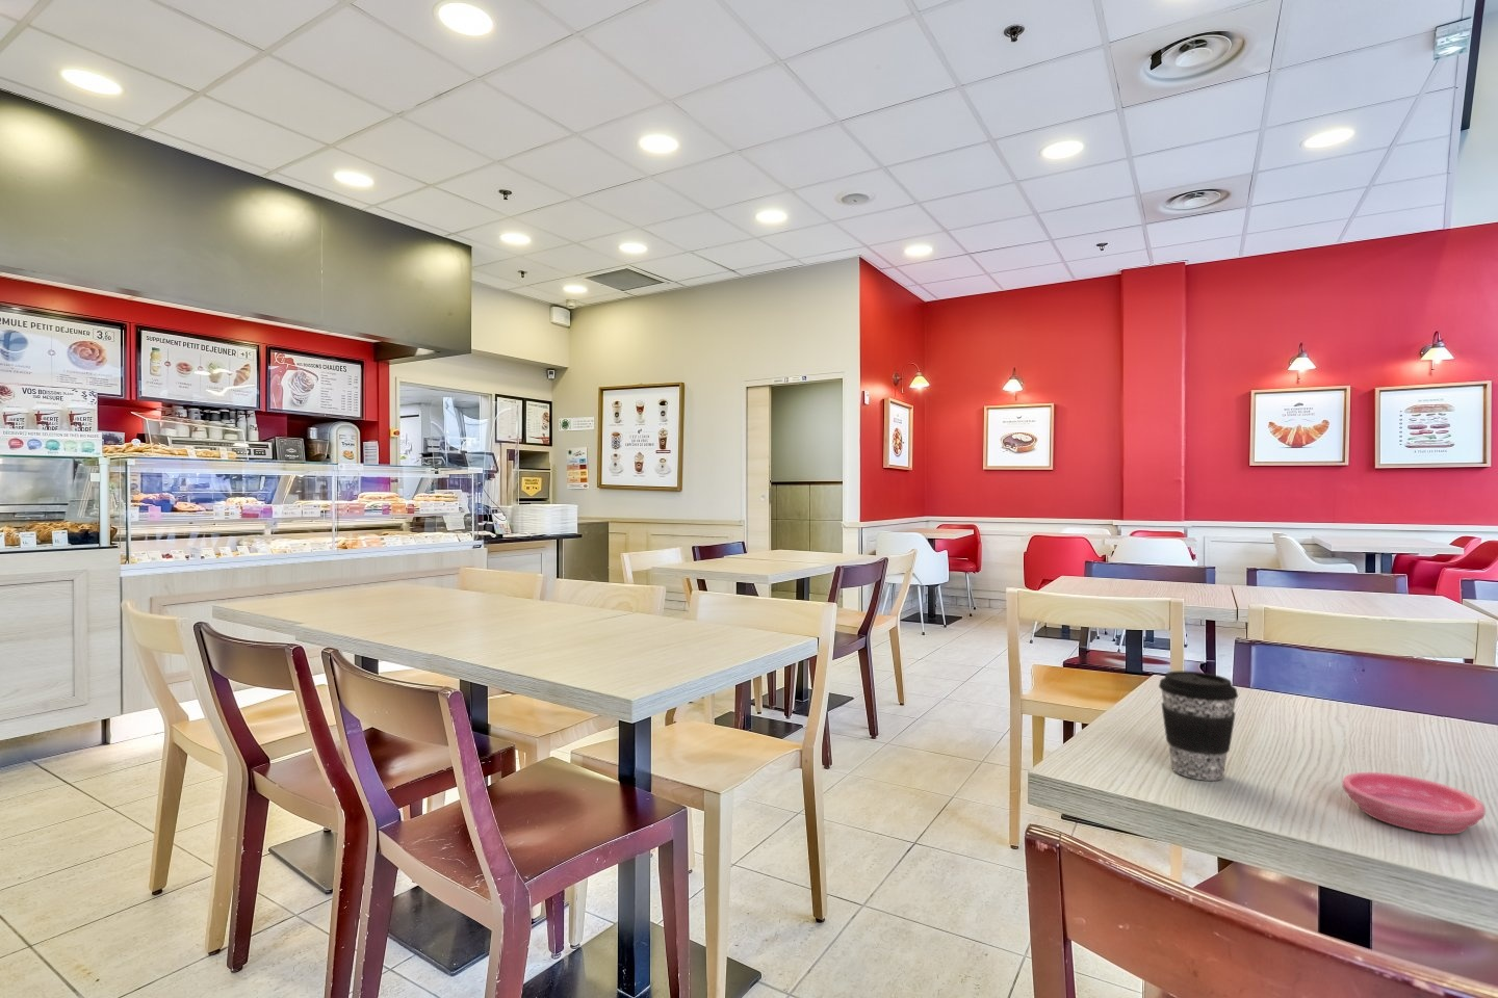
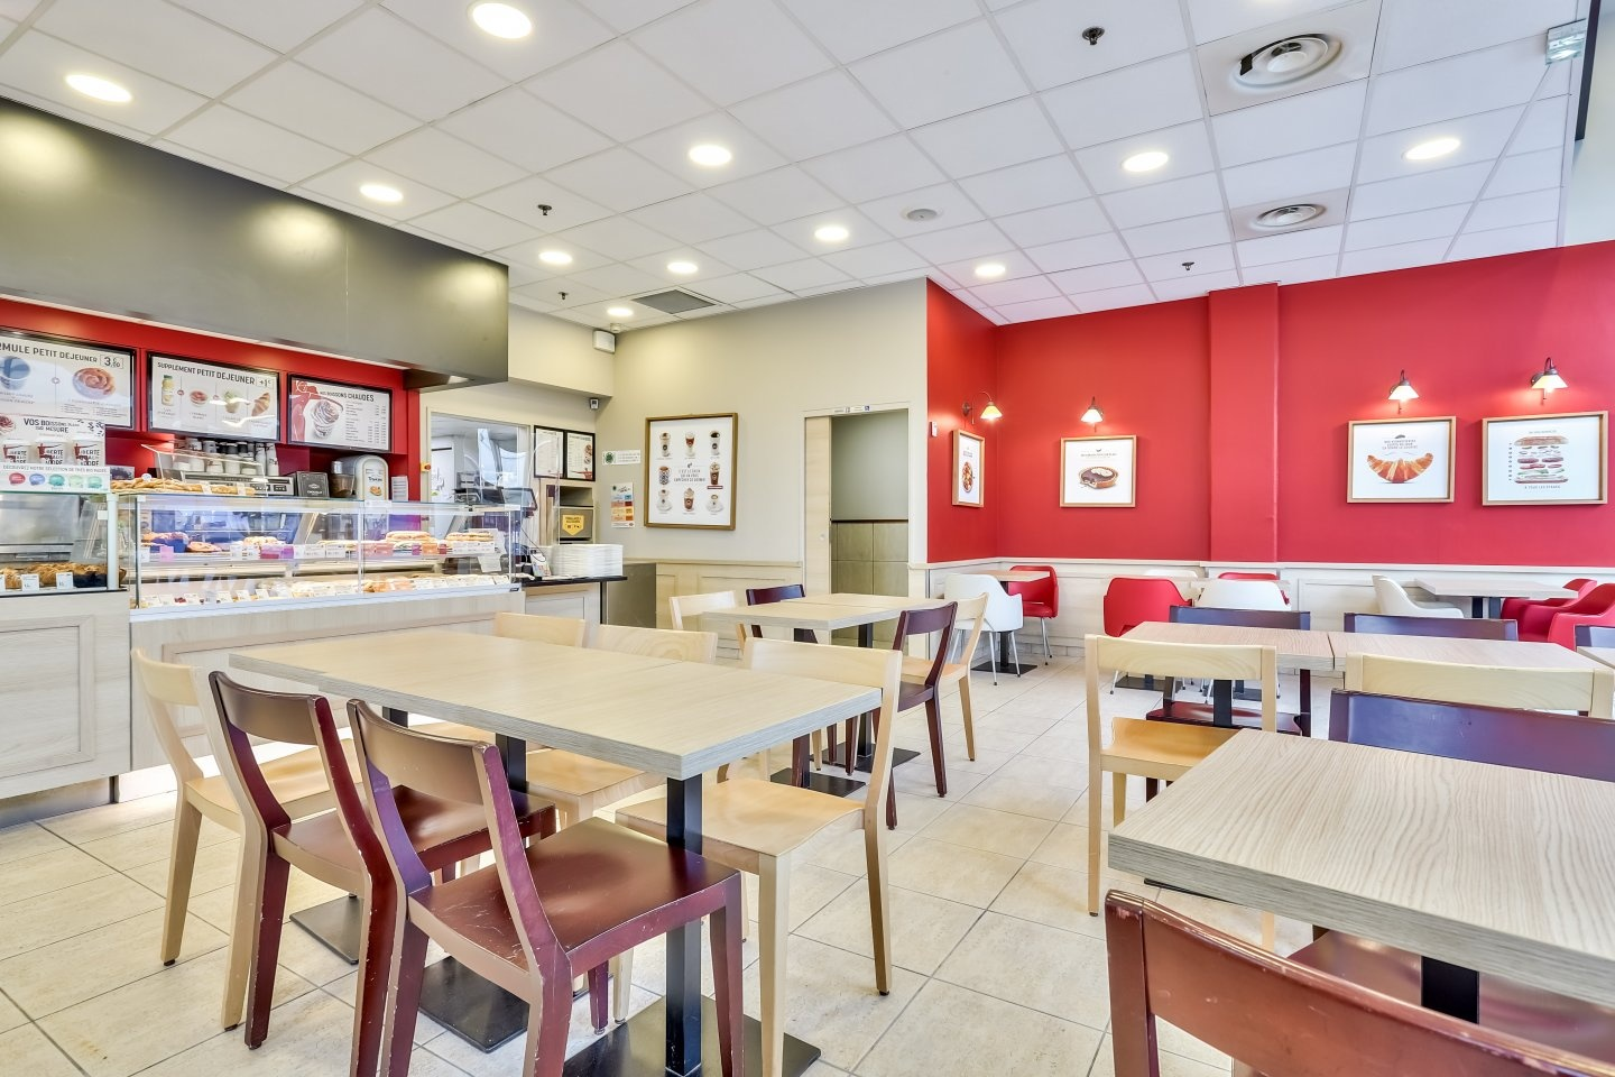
- coffee cup [1158,671,1239,782]
- saucer [1341,772,1487,834]
